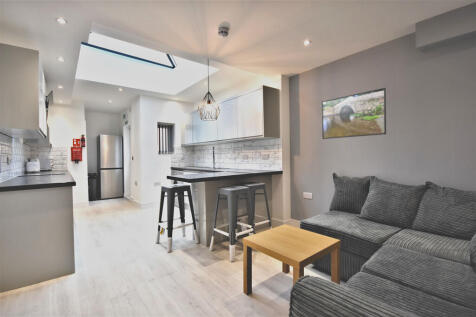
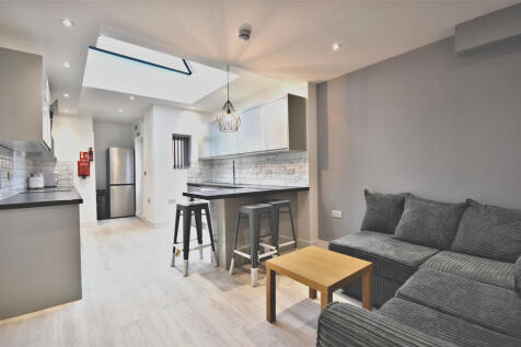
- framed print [321,87,387,140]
